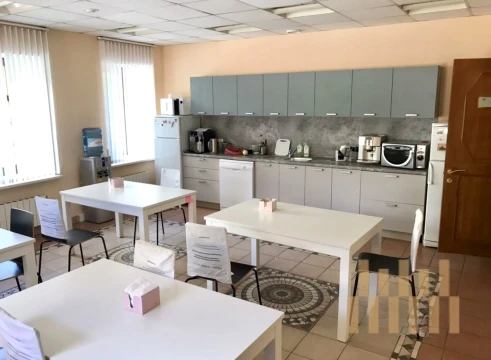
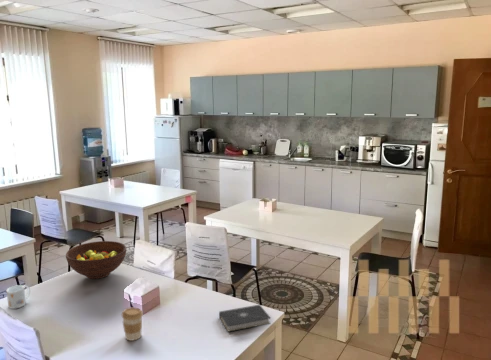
+ book [218,304,272,333]
+ coffee cup [121,306,144,342]
+ mug [6,284,31,310]
+ fruit bowl [65,240,127,280]
